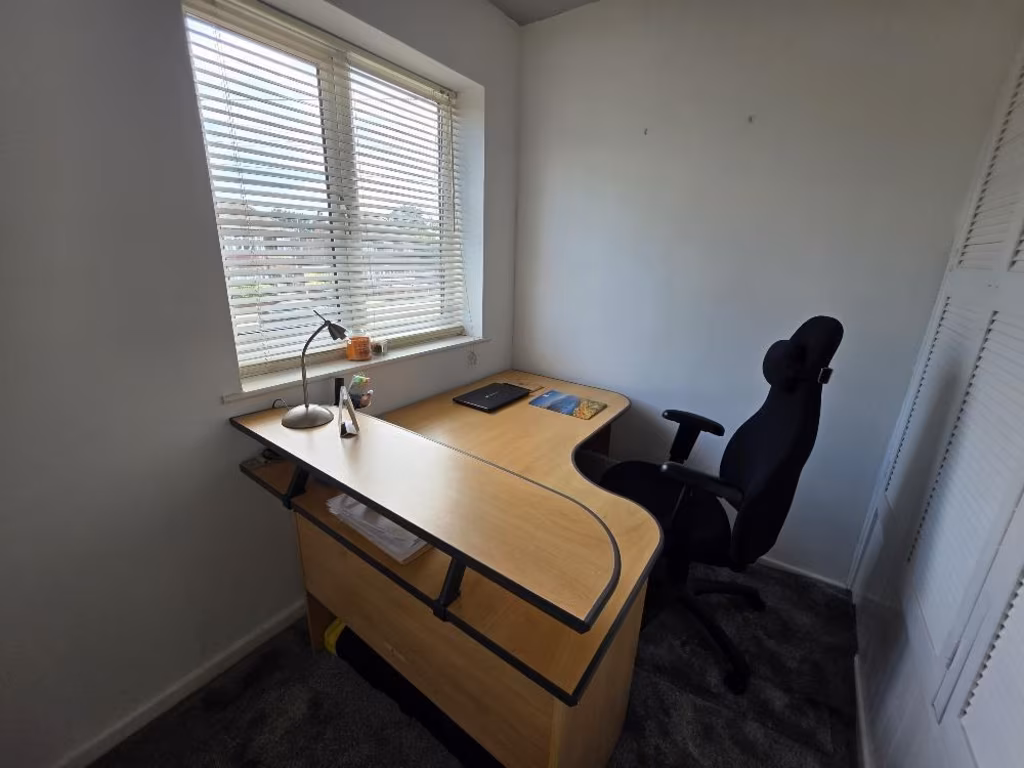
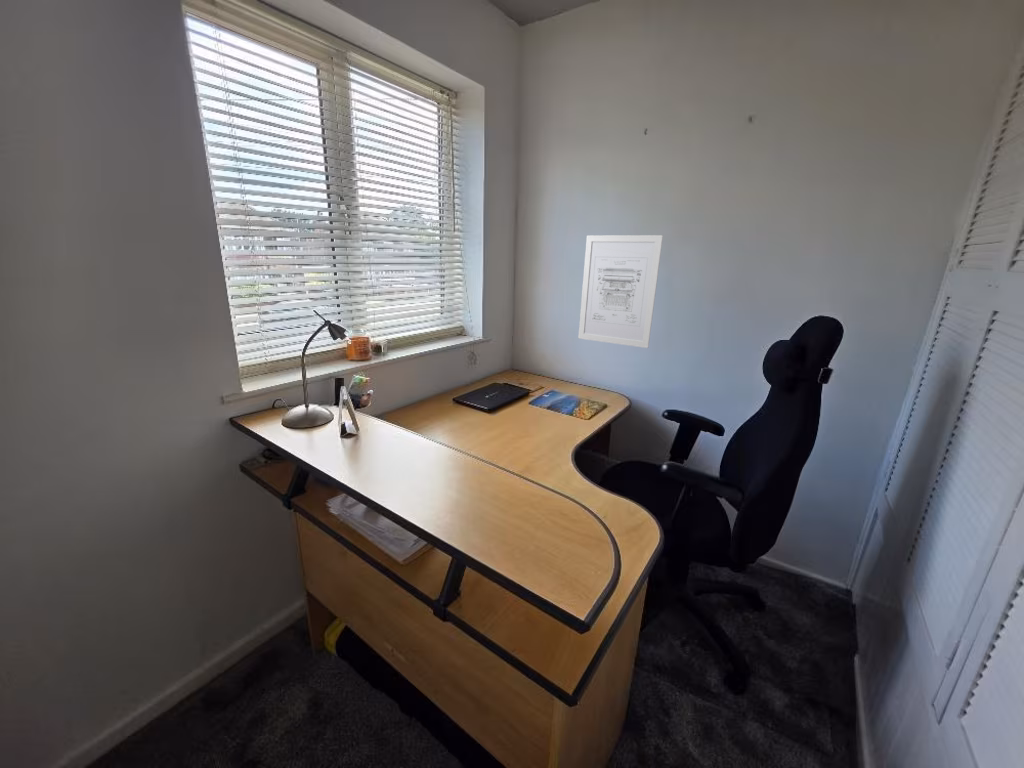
+ wall art [577,234,664,349]
